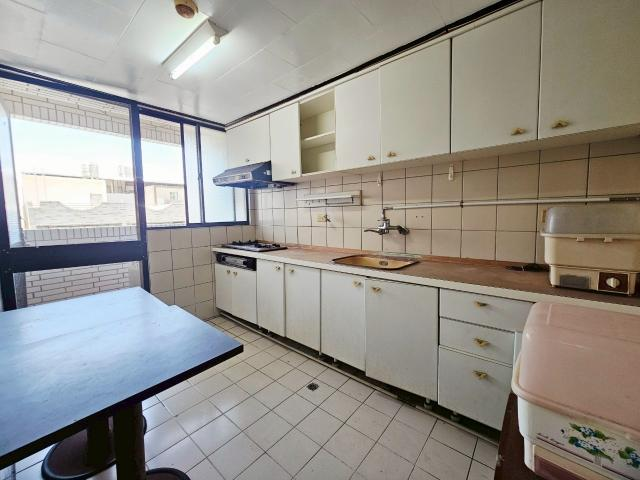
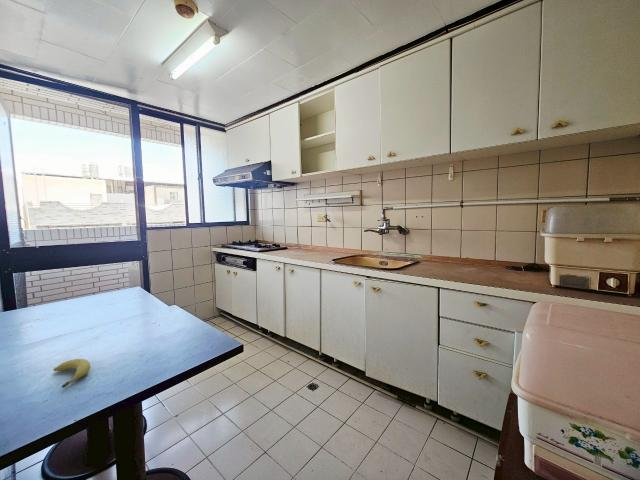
+ fruit [52,358,91,389]
